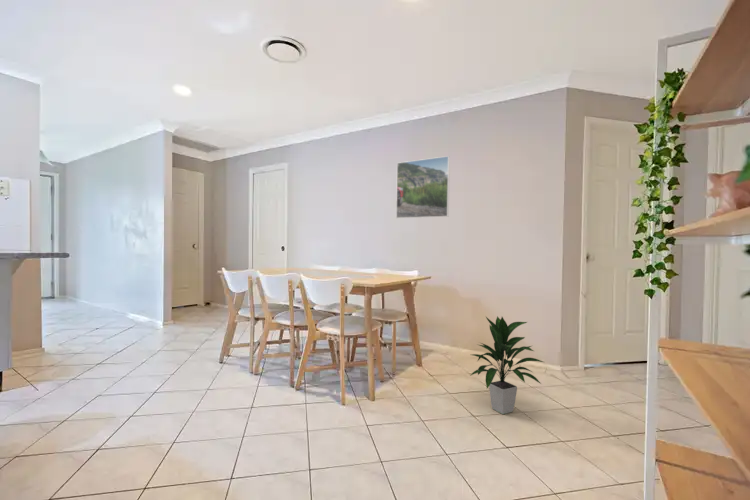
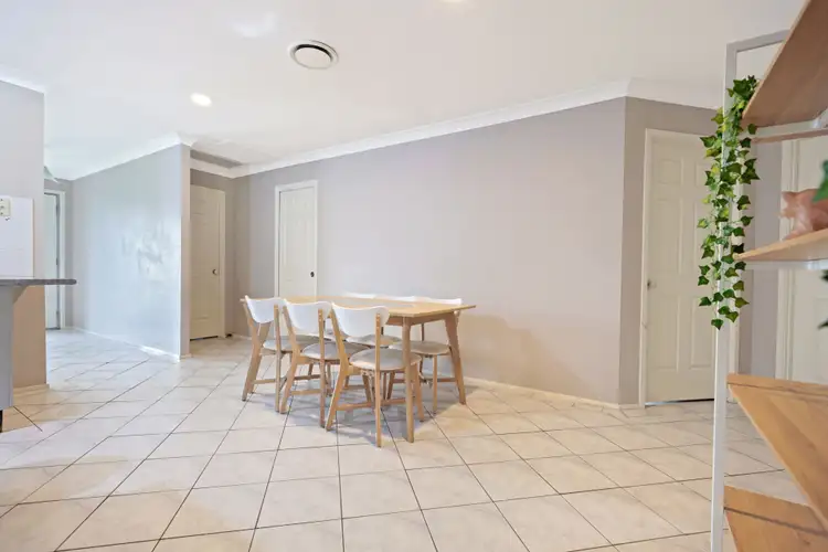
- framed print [395,155,451,219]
- indoor plant [469,315,544,415]
